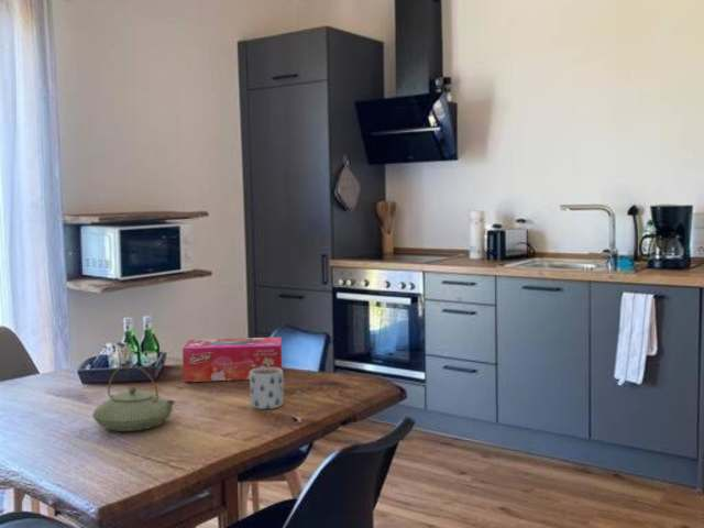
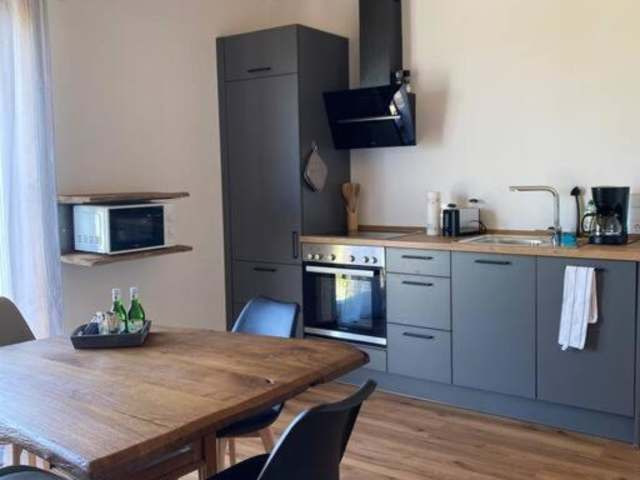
- mug [249,367,285,410]
- teapot [91,363,176,432]
- tissue box [182,336,283,383]
